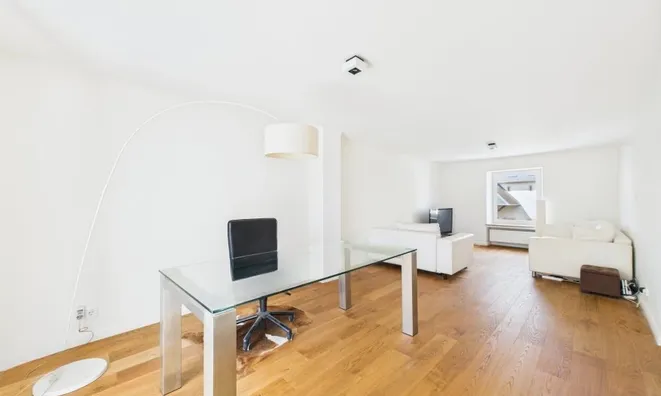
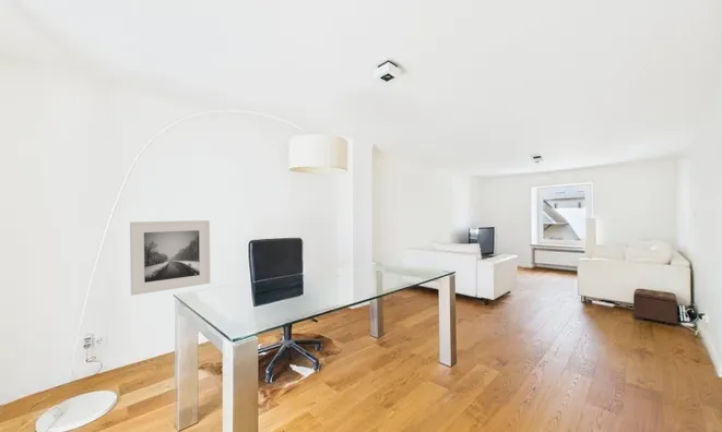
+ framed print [129,219,211,297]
